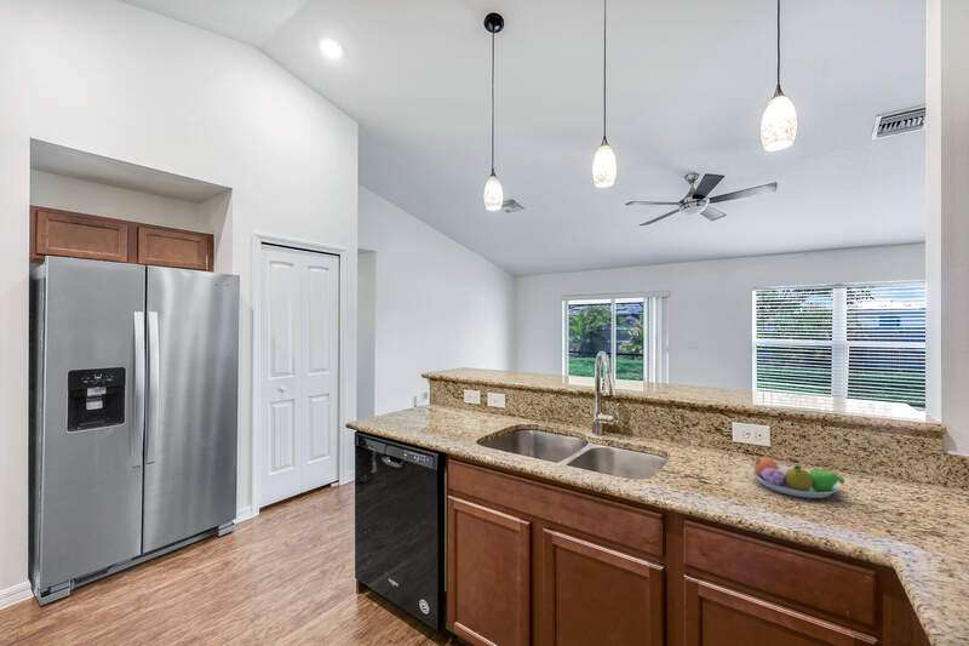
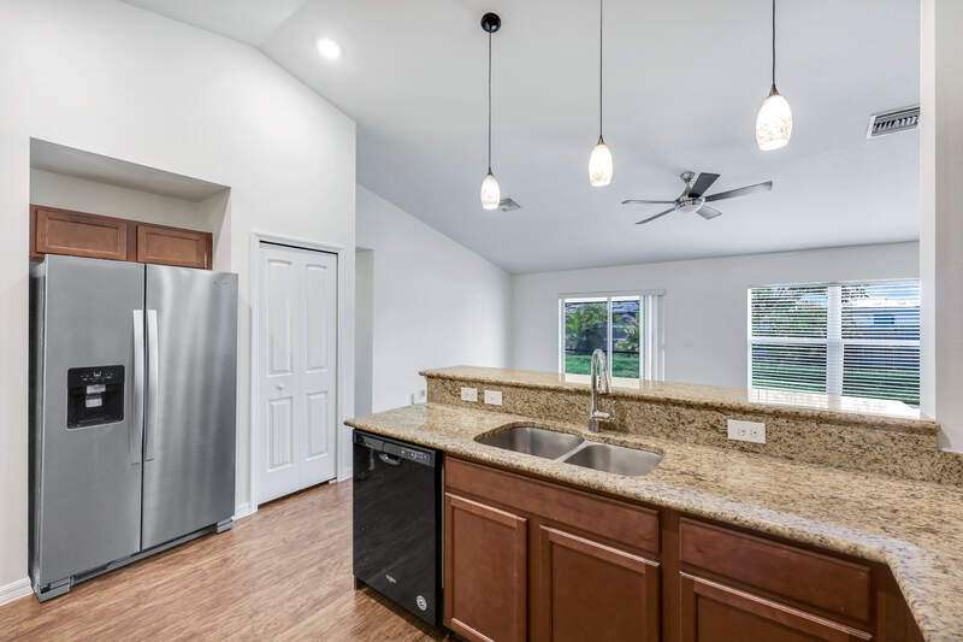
- fruit bowl [751,456,845,499]
